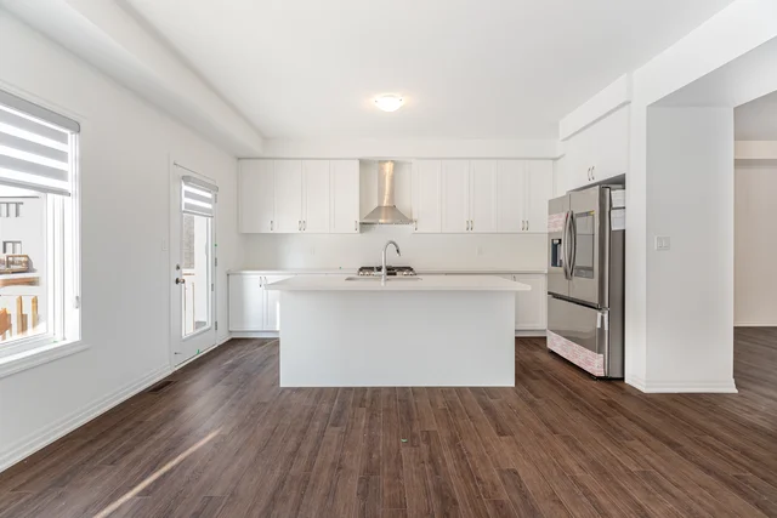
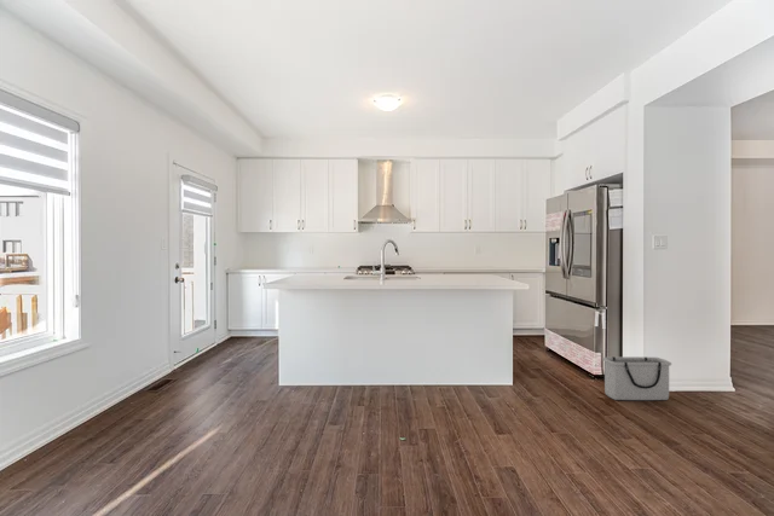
+ storage bin [601,355,672,401]
